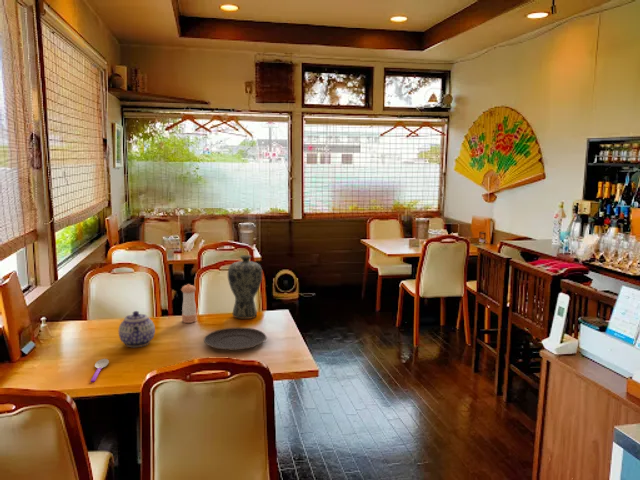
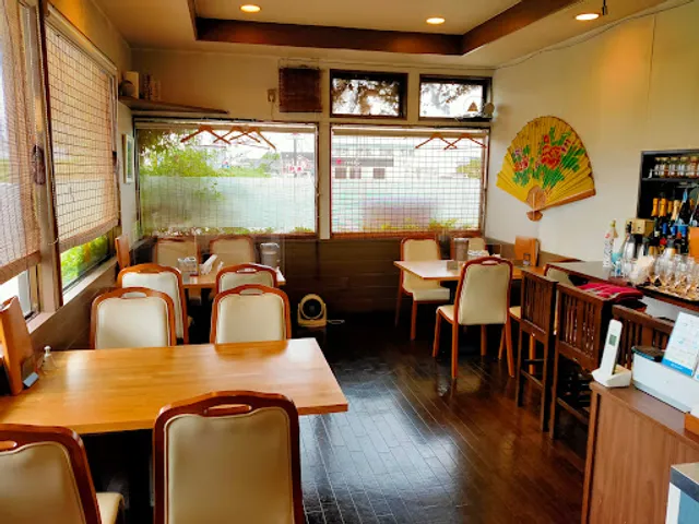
- spoon [90,358,110,383]
- pepper shaker [180,283,198,324]
- plate [203,327,268,351]
- vase [227,254,263,320]
- teapot [118,310,156,348]
